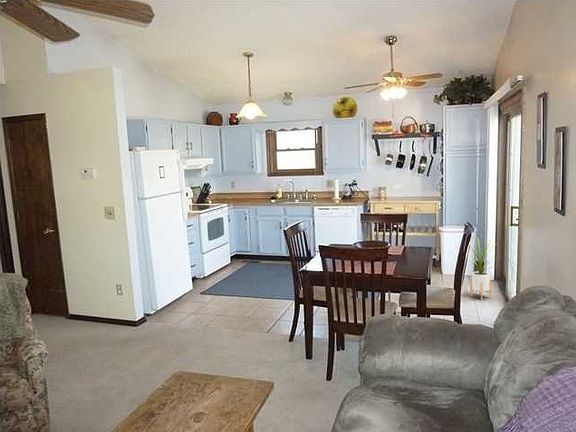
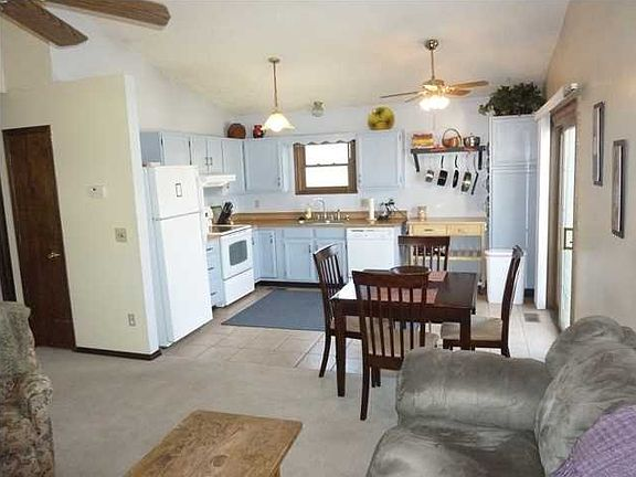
- house plant [468,233,498,301]
